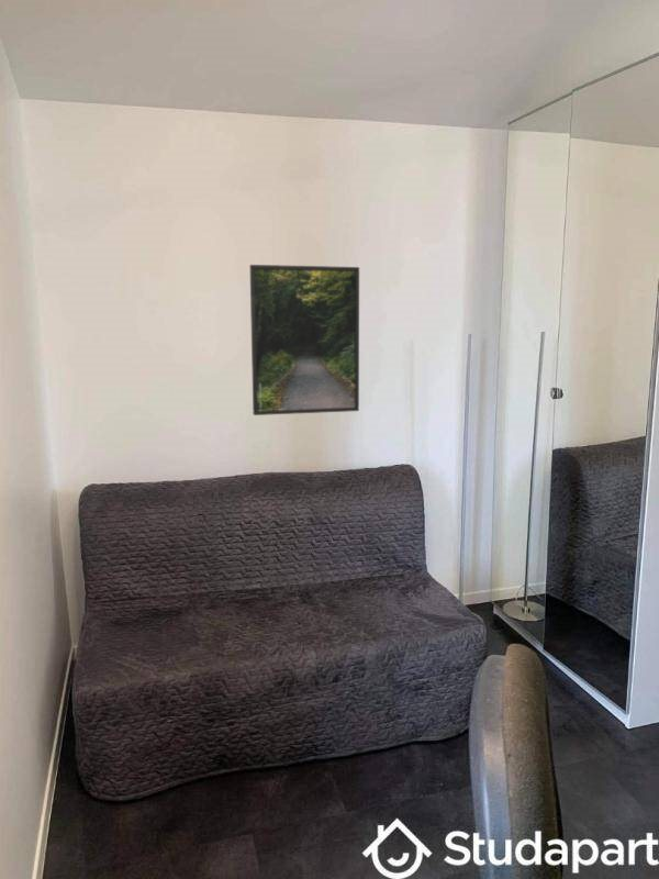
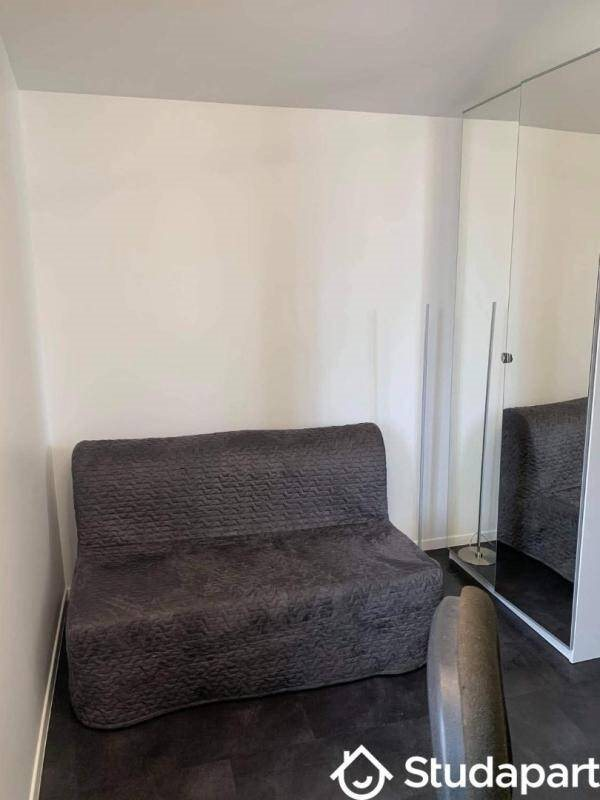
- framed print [248,264,360,416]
